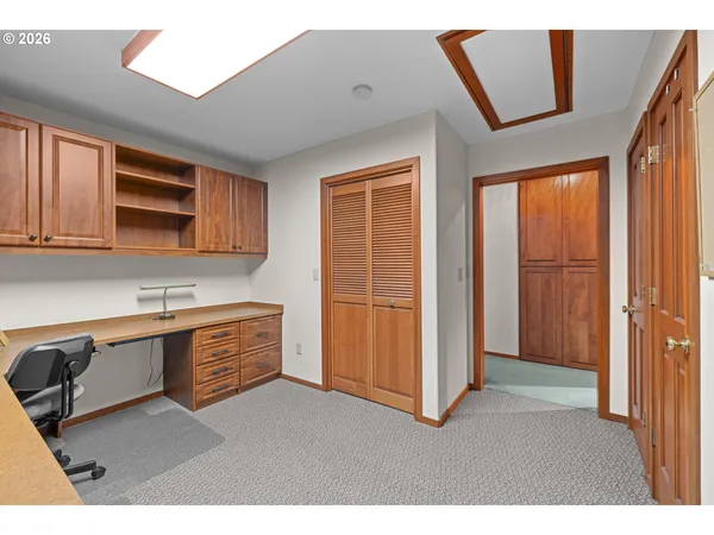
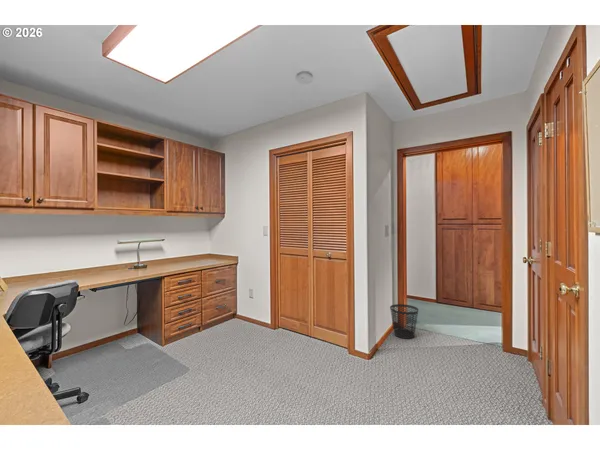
+ wastebasket [389,303,419,340]
